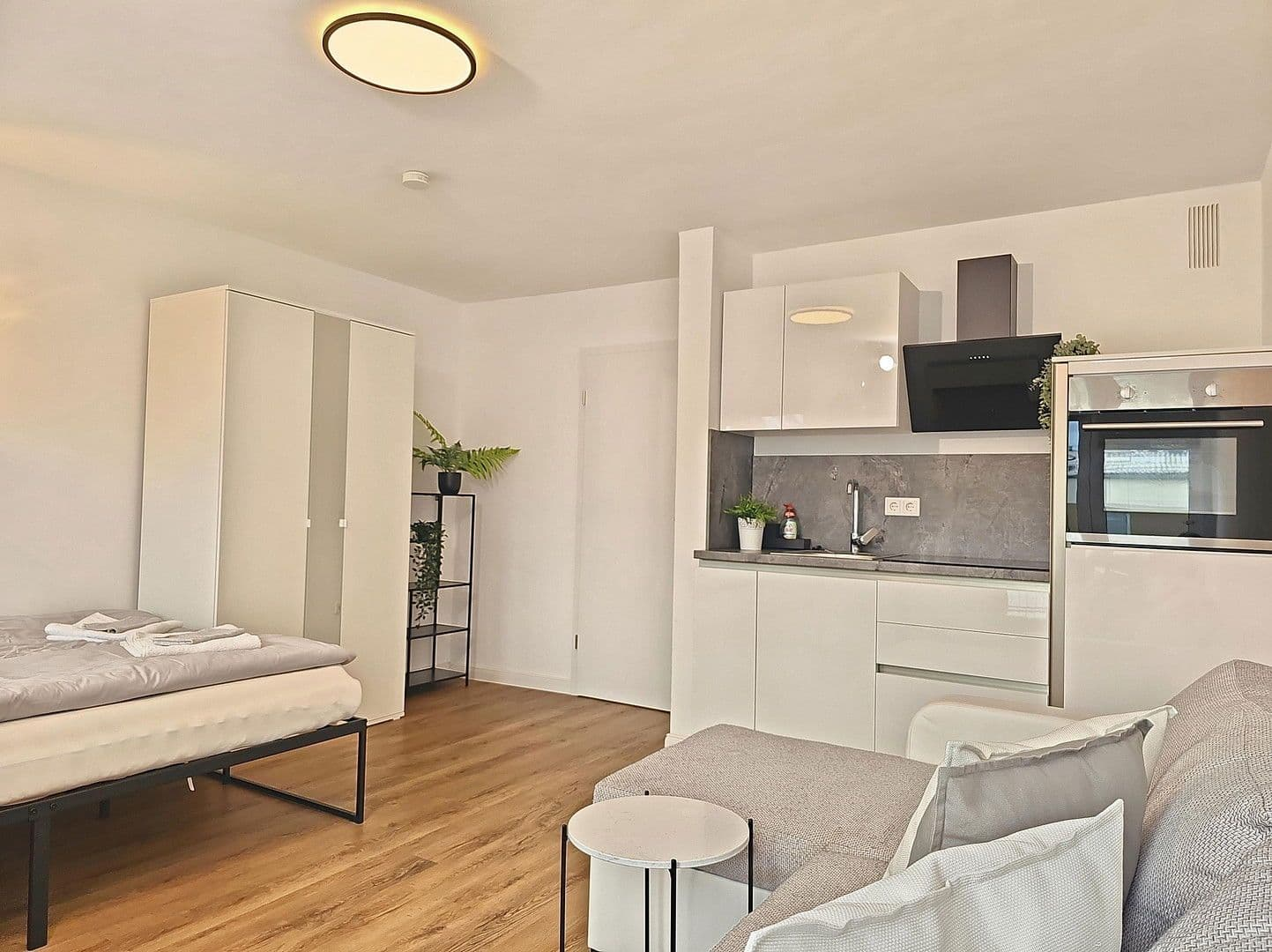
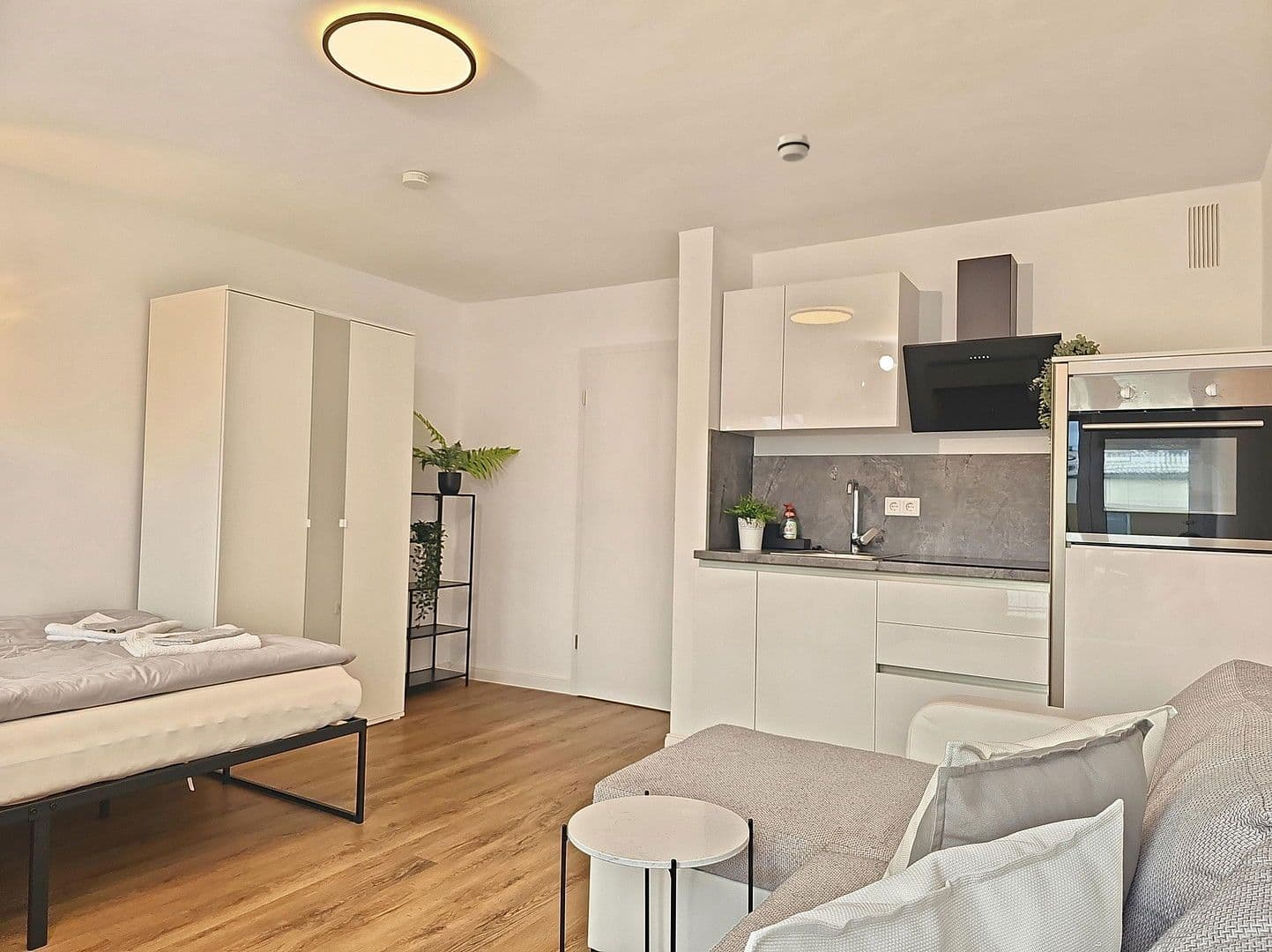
+ smoke detector [777,132,811,163]
